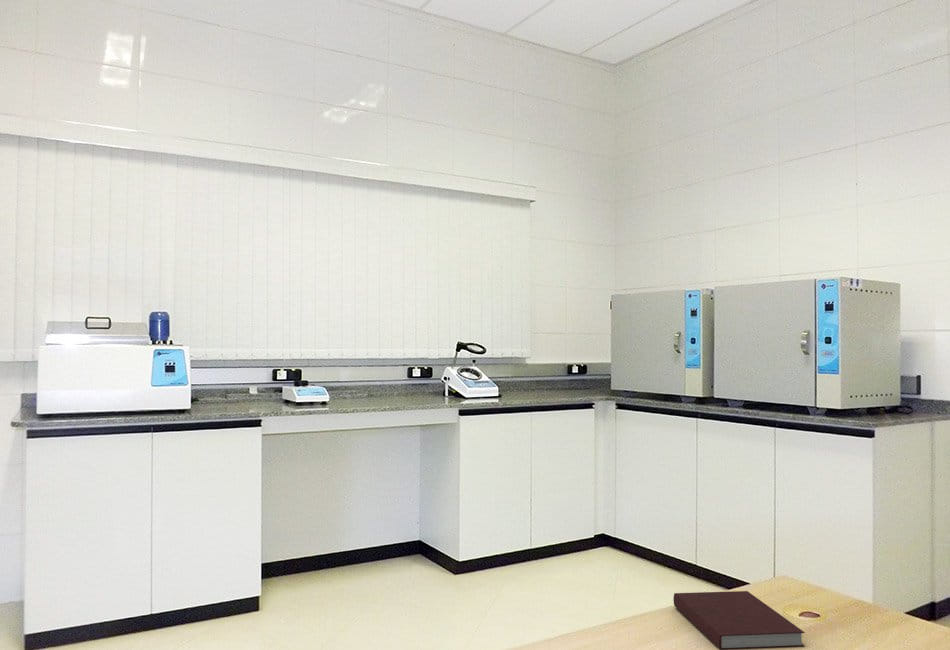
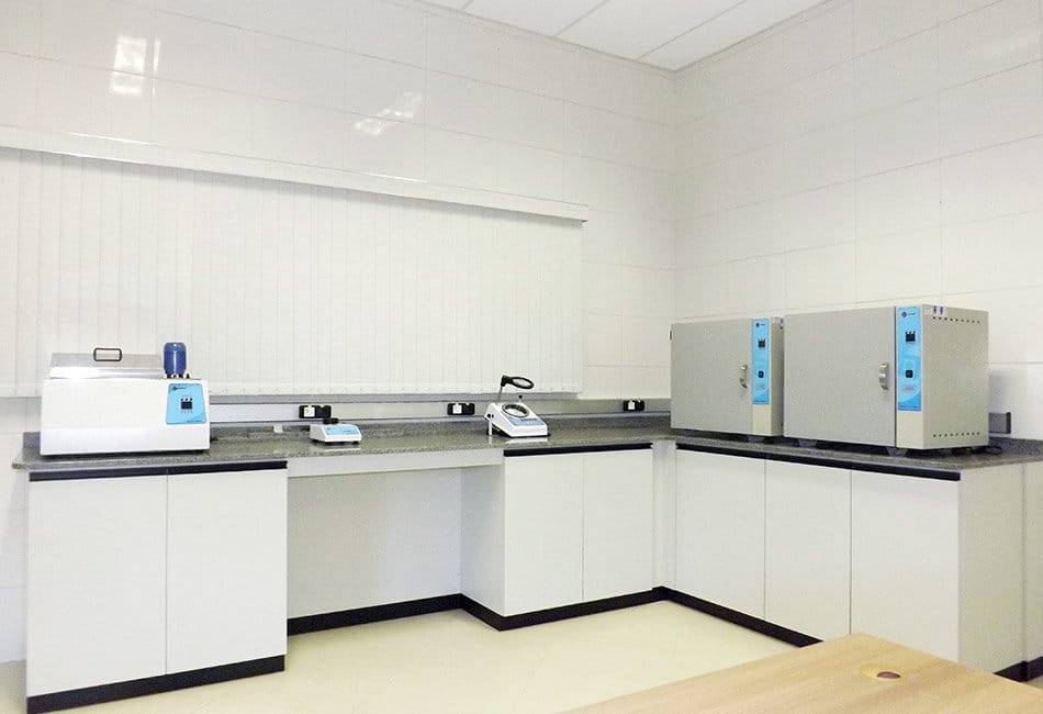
- notebook [672,590,806,650]
